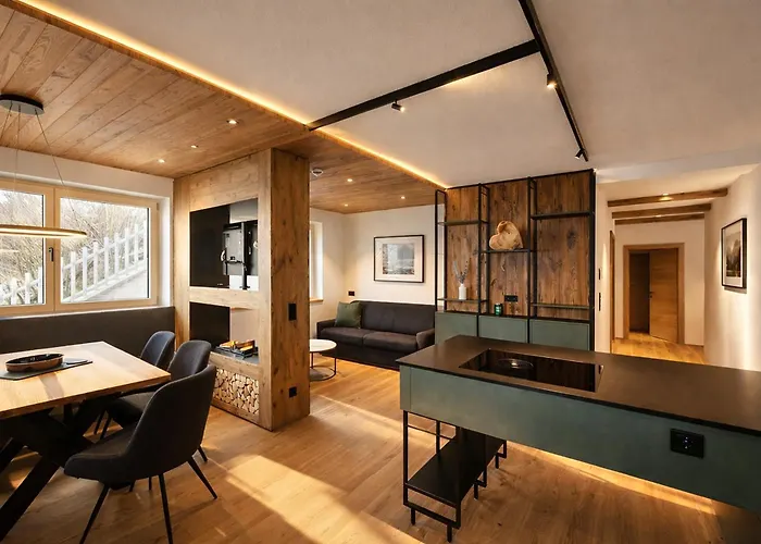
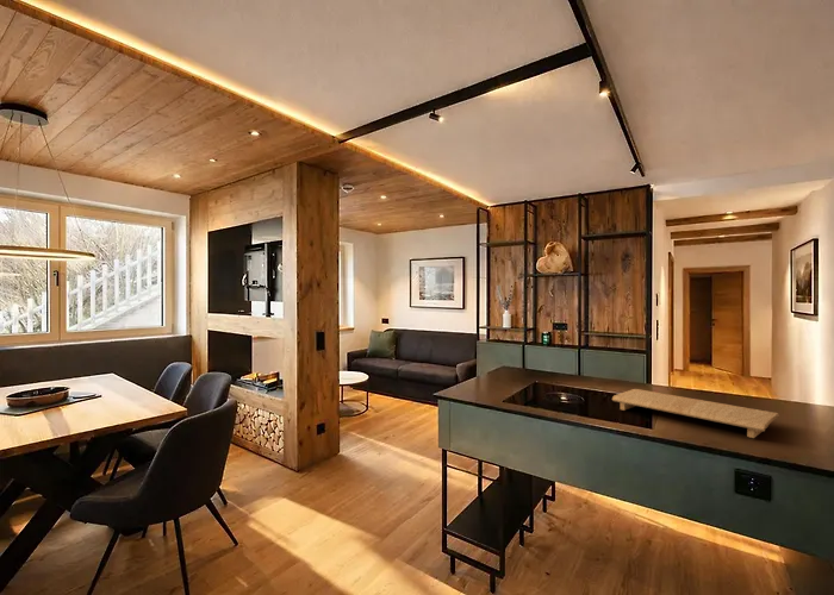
+ cutting board [611,388,780,439]
